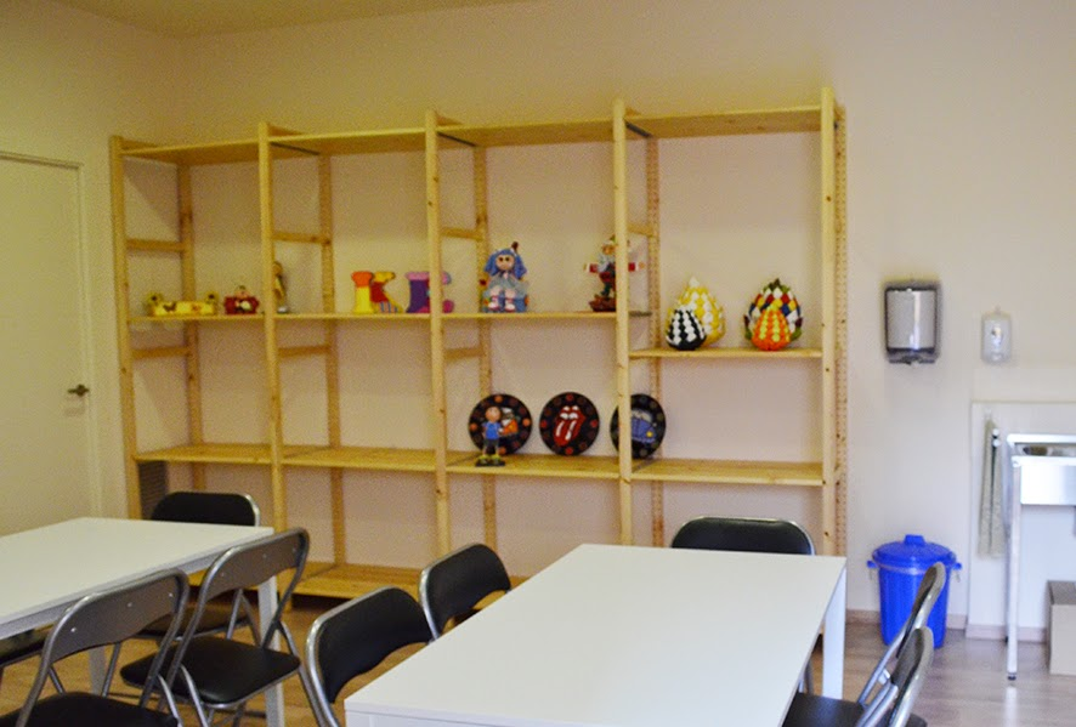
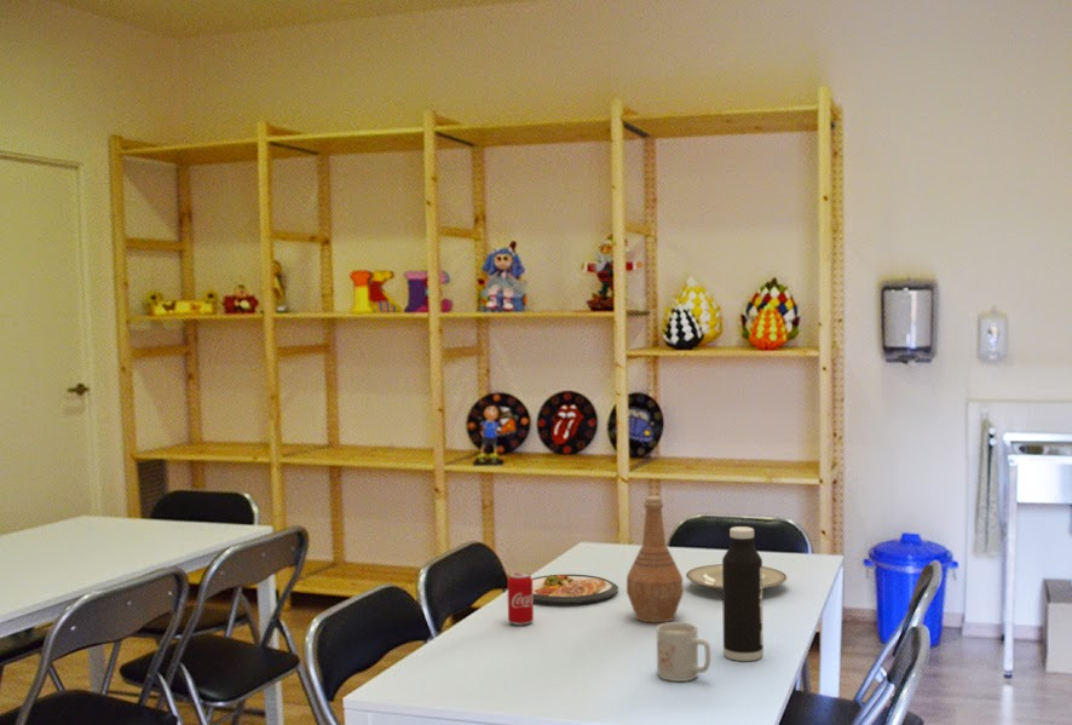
+ plate [685,563,789,593]
+ beverage can [507,571,535,626]
+ mug [656,621,711,683]
+ dish [531,574,619,605]
+ vase [626,495,685,623]
+ water bottle [721,525,765,662]
